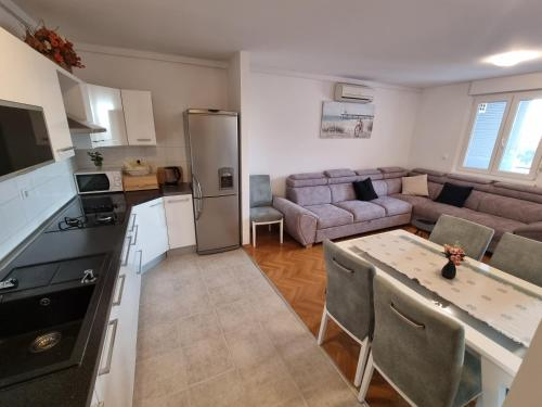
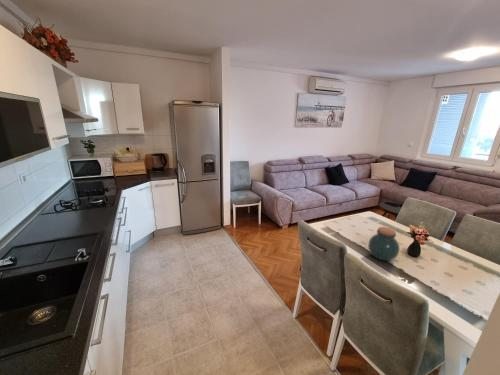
+ jar [367,226,401,261]
